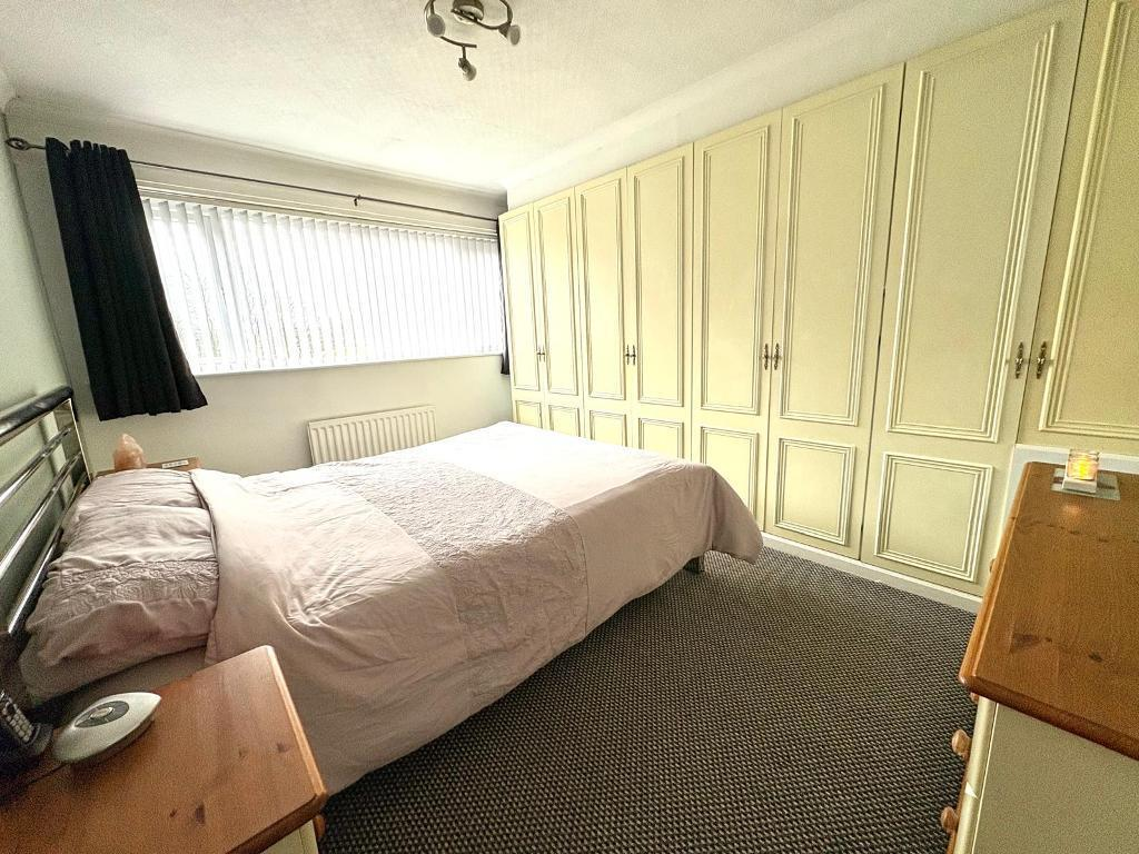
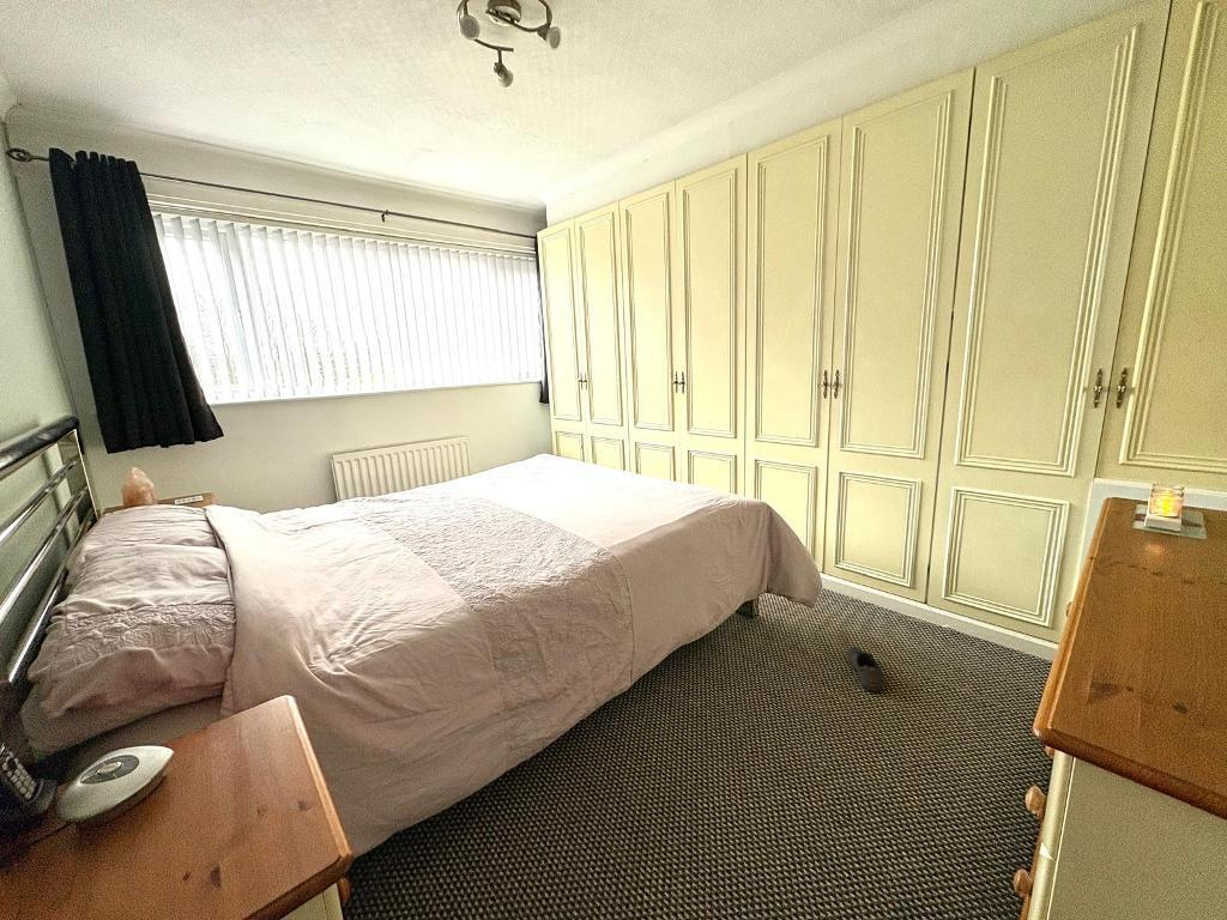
+ shoe [846,646,883,692]
